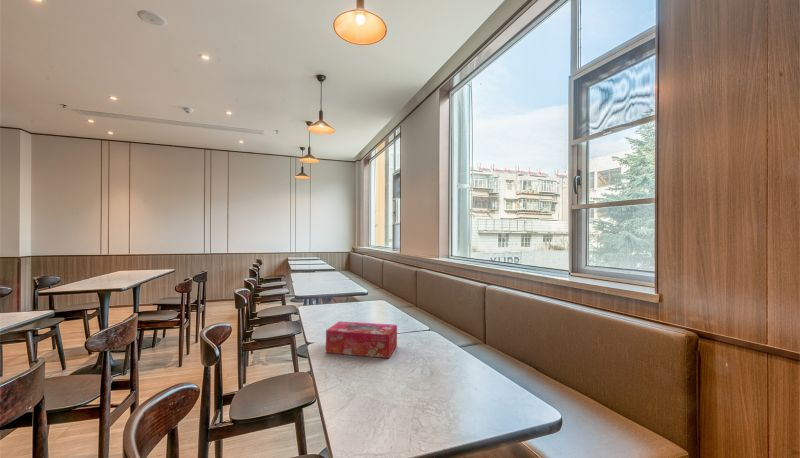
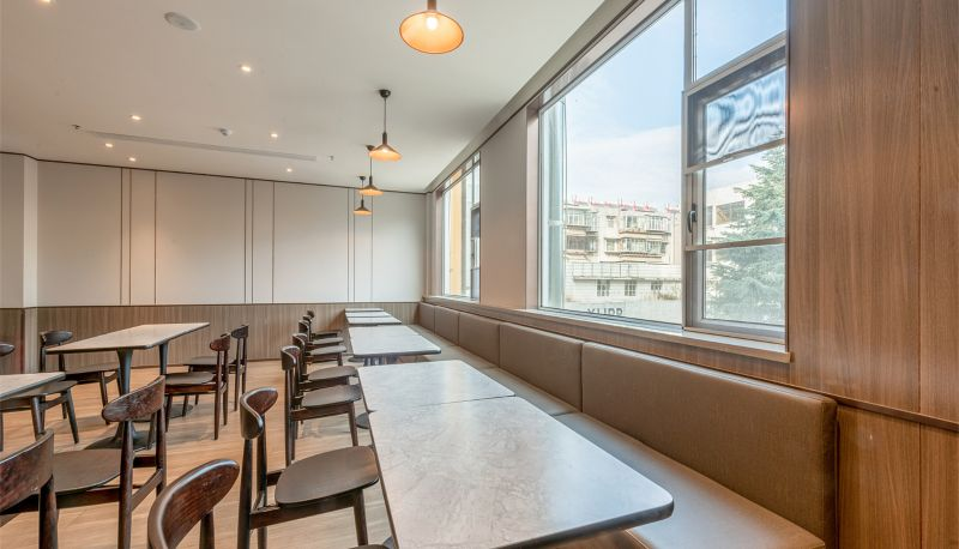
- tissue box [325,320,398,359]
